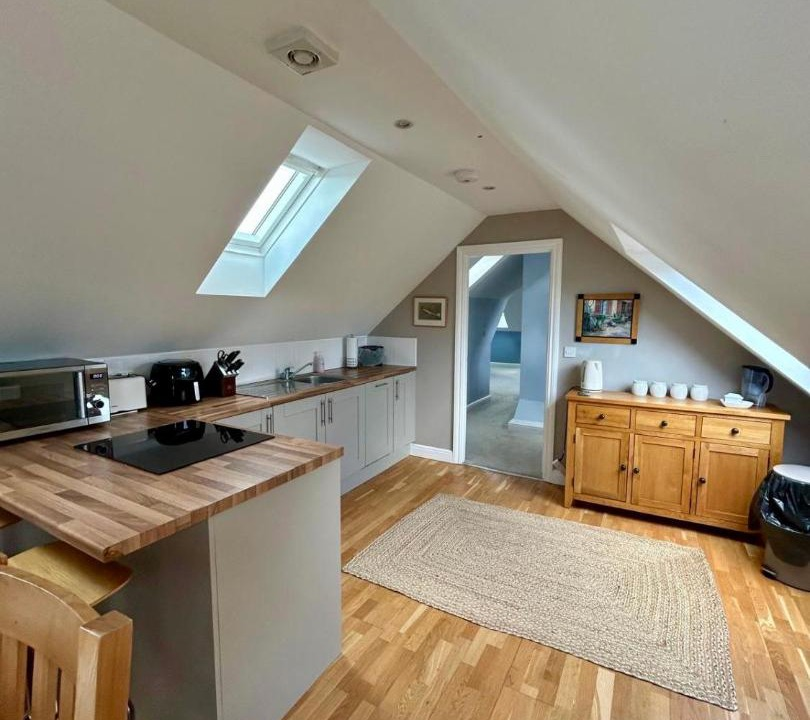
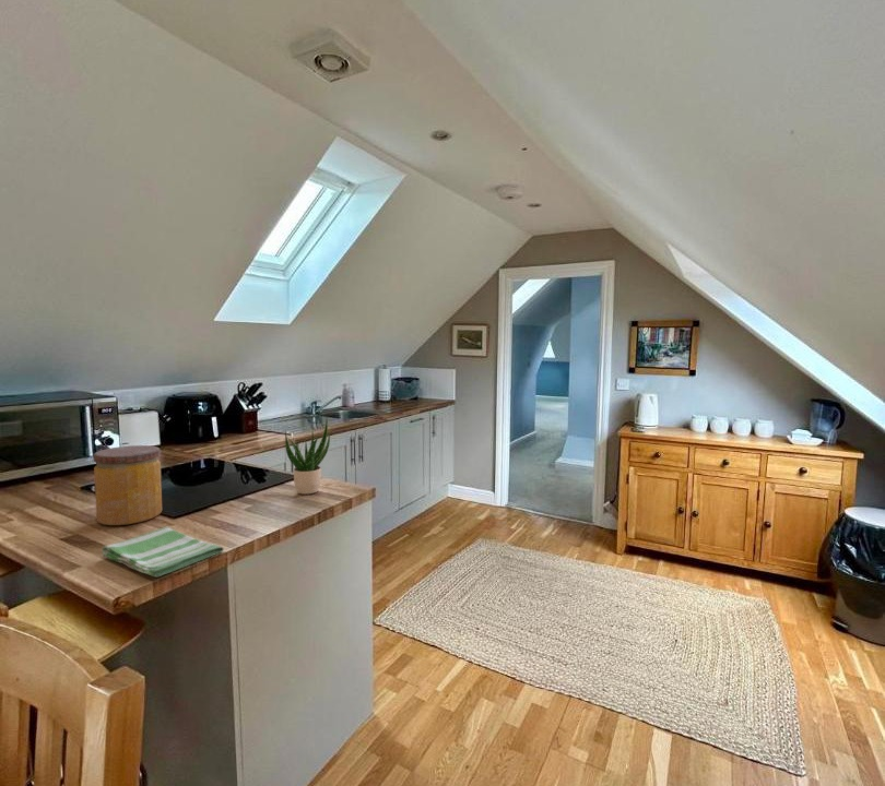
+ jar [92,444,163,526]
+ potted plant [284,418,331,496]
+ dish towel [101,526,225,579]
